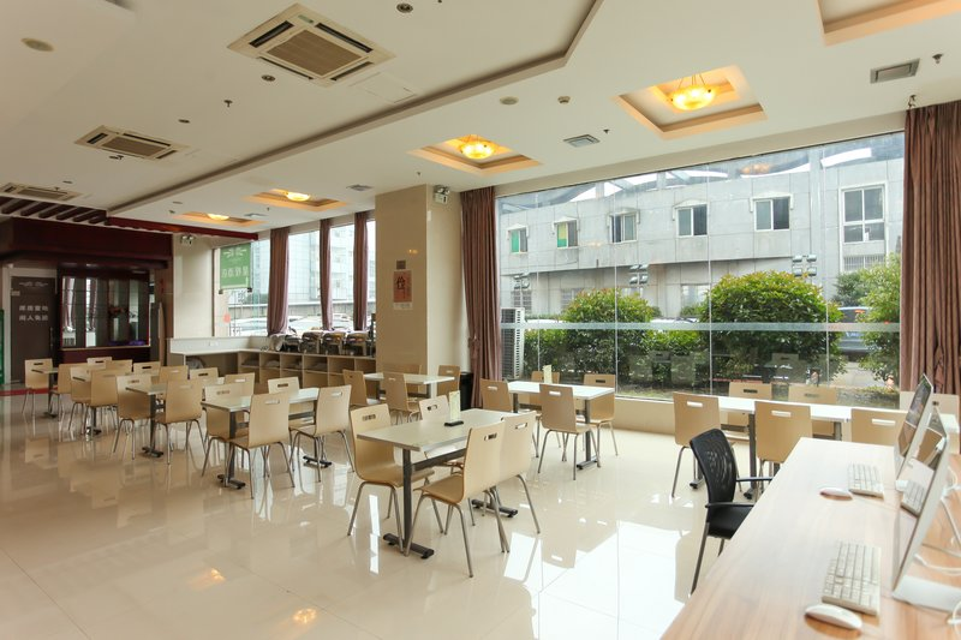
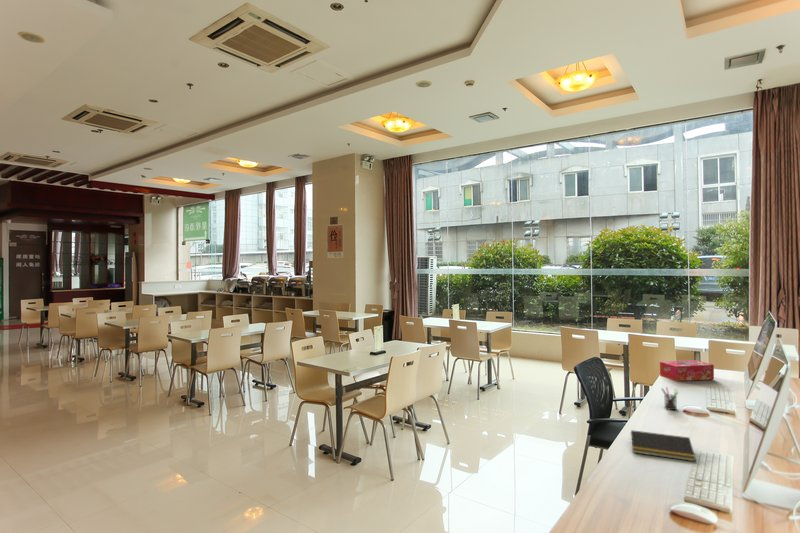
+ pen holder [660,386,680,411]
+ tissue box [659,360,715,382]
+ notepad [629,429,697,463]
